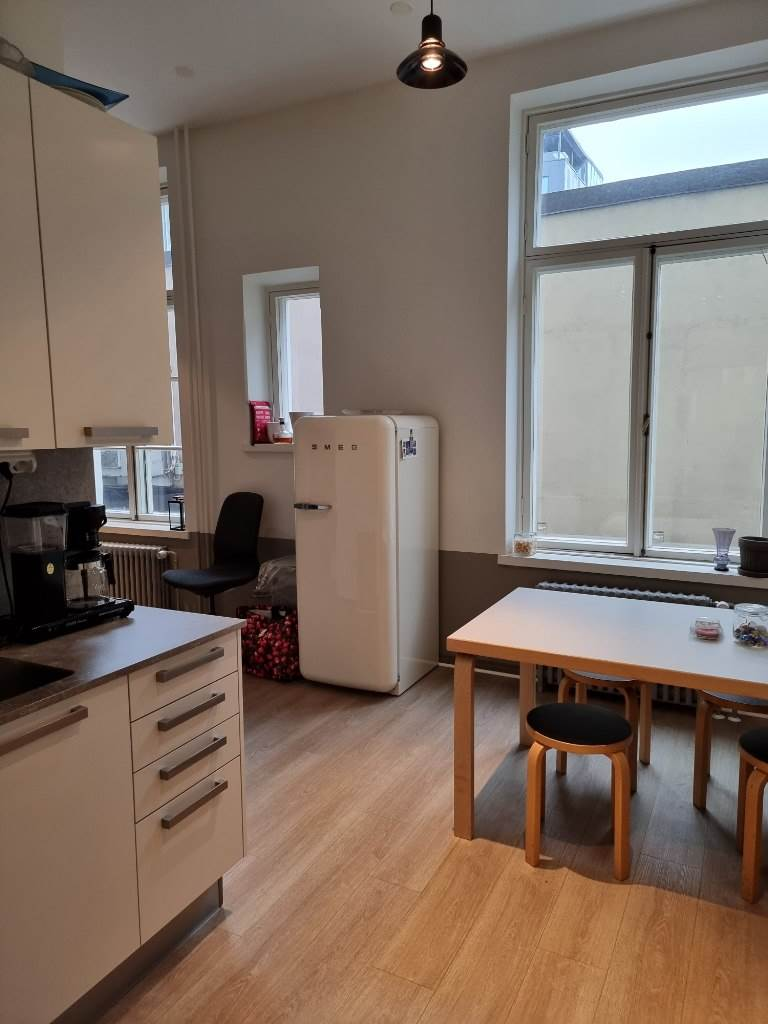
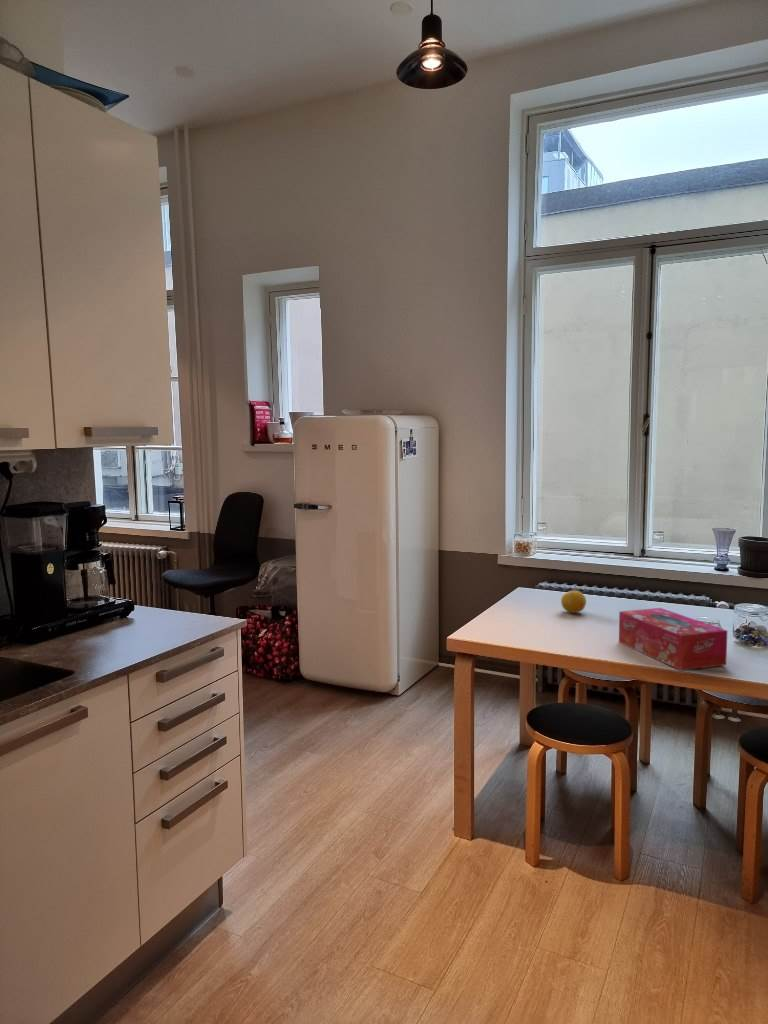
+ tissue box [618,607,728,671]
+ fruit [560,590,587,614]
